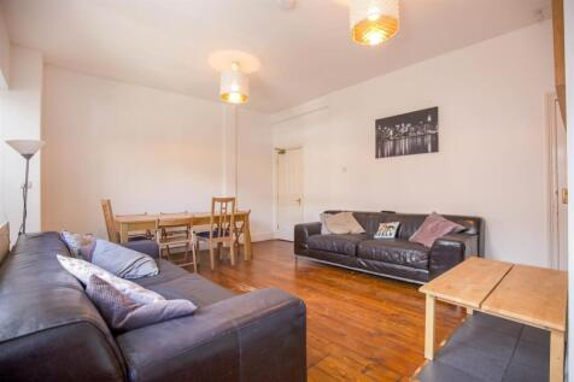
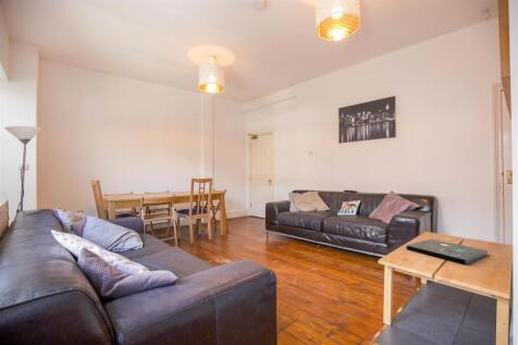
+ board game [406,238,489,266]
